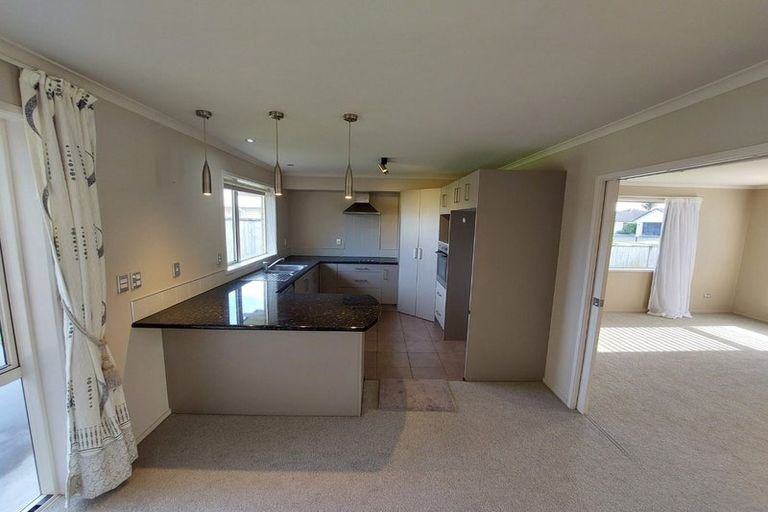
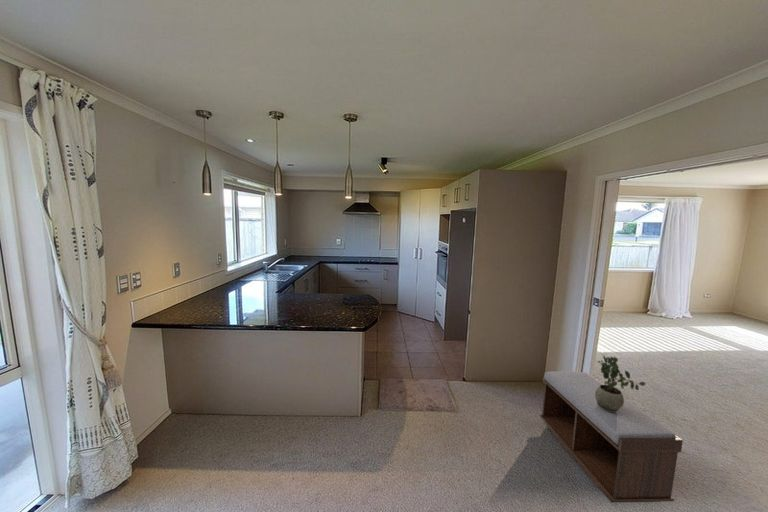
+ bench [539,370,684,503]
+ potted plant [595,353,647,412]
